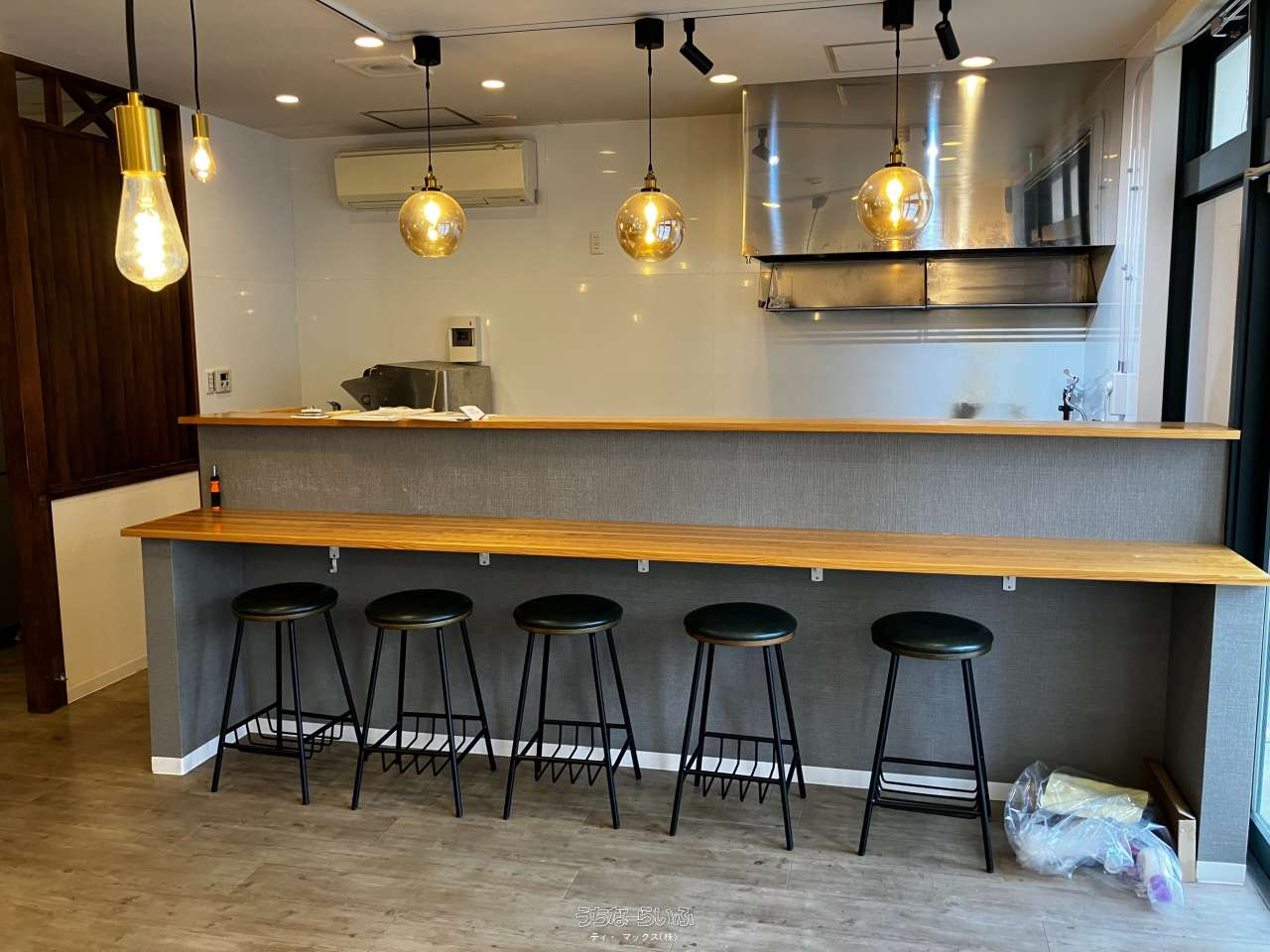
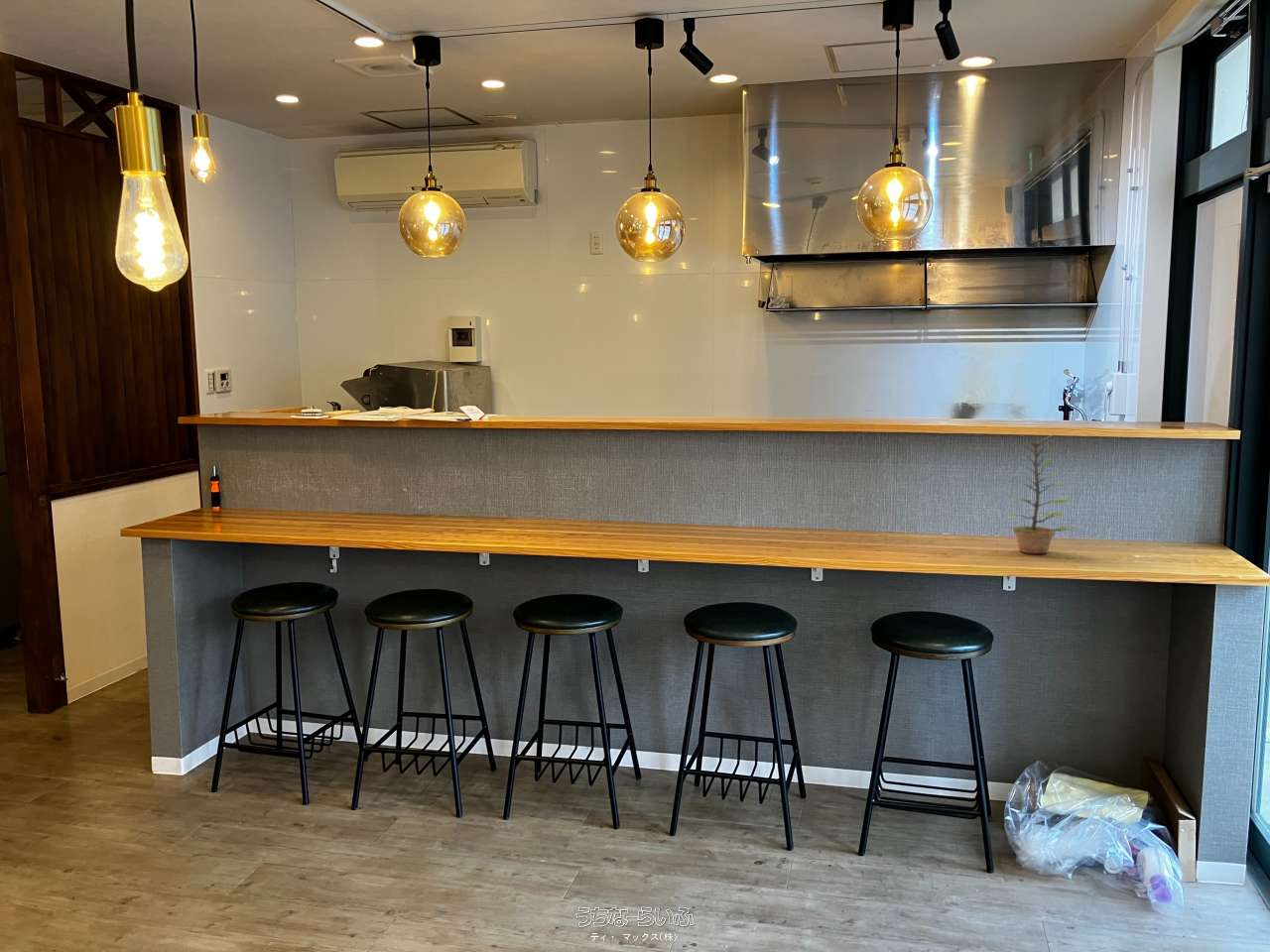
+ plant [1004,432,1079,554]
